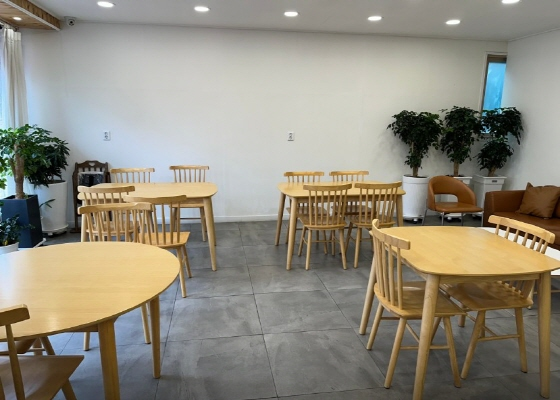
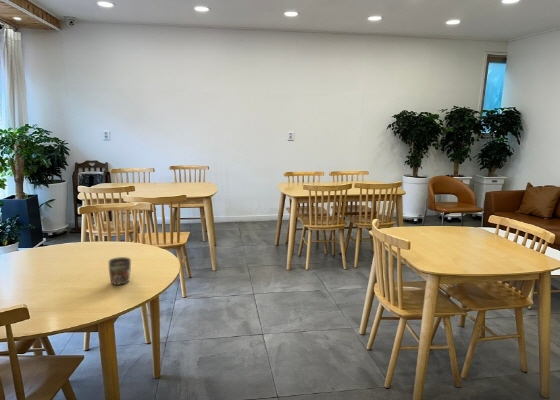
+ mug [108,256,132,286]
